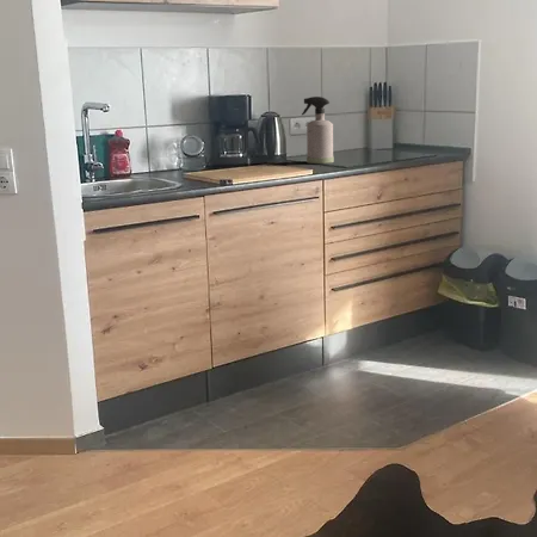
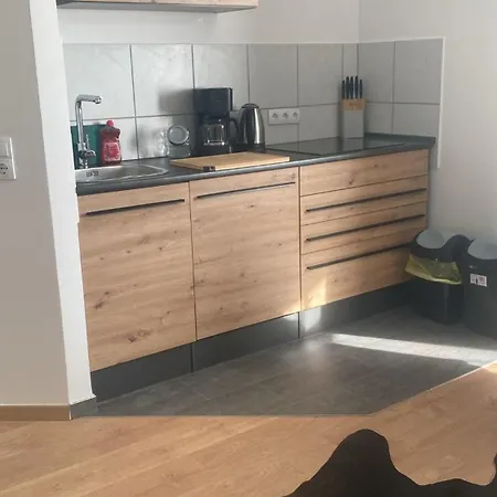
- spray bottle [301,95,335,165]
